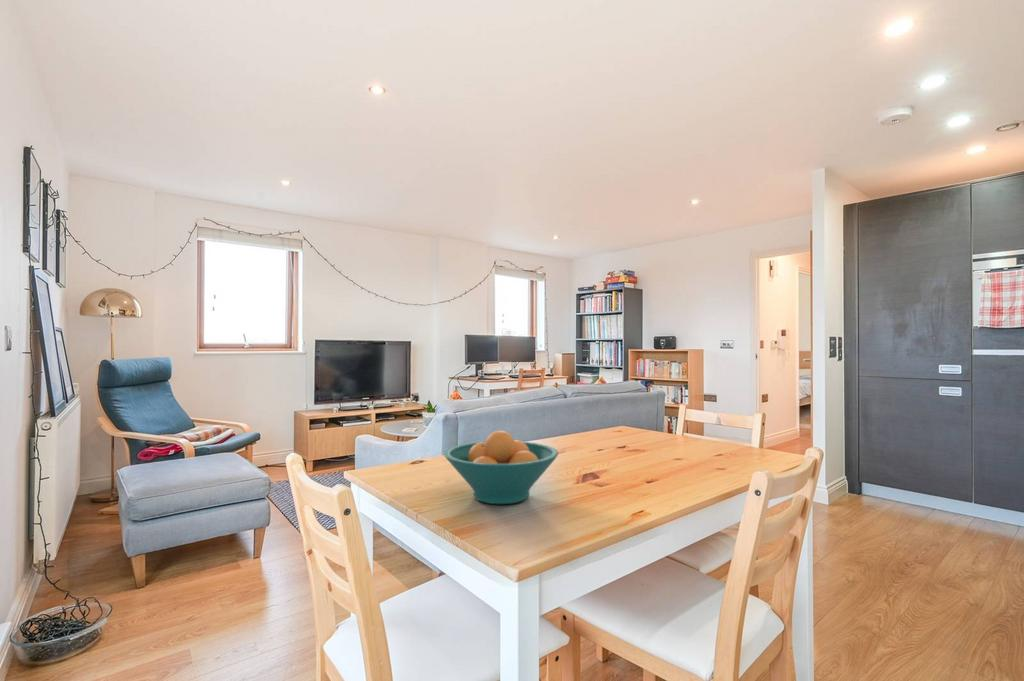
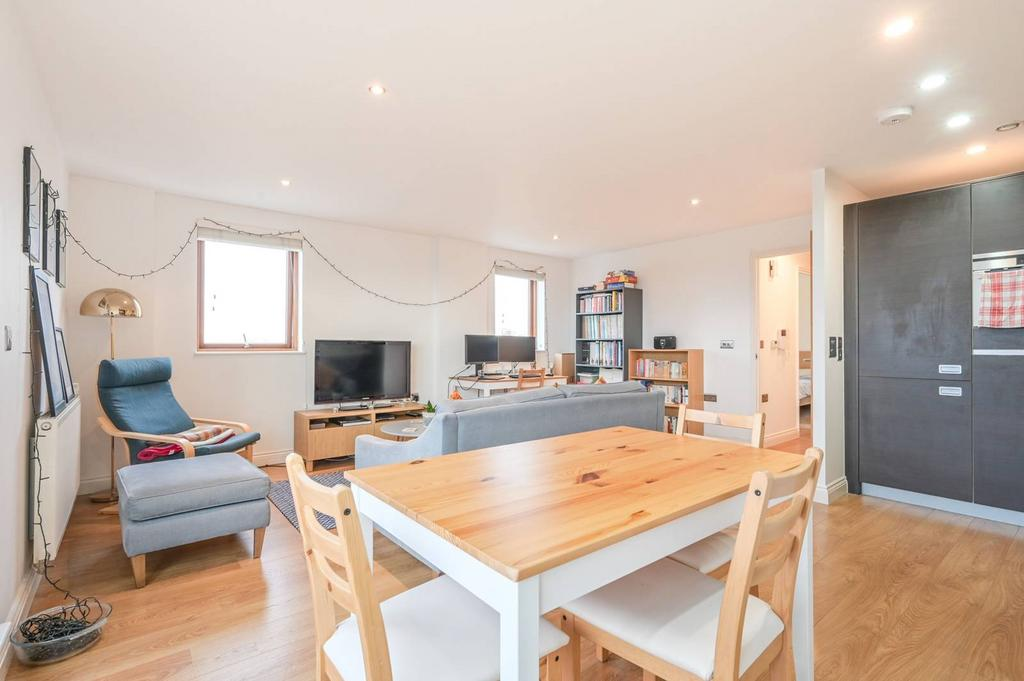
- fruit bowl [443,430,559,505]
